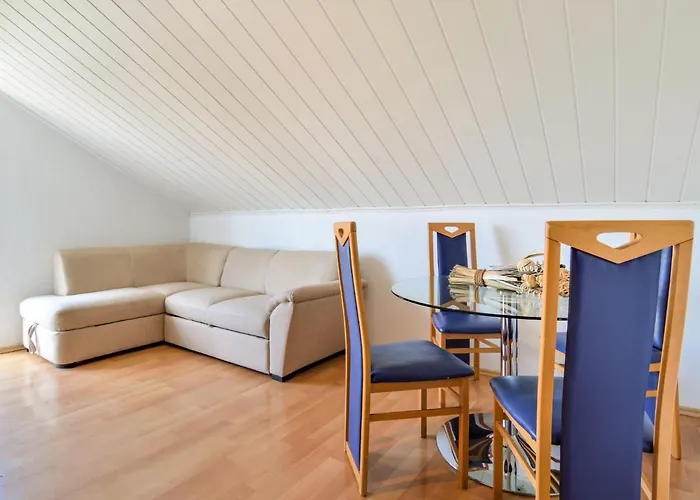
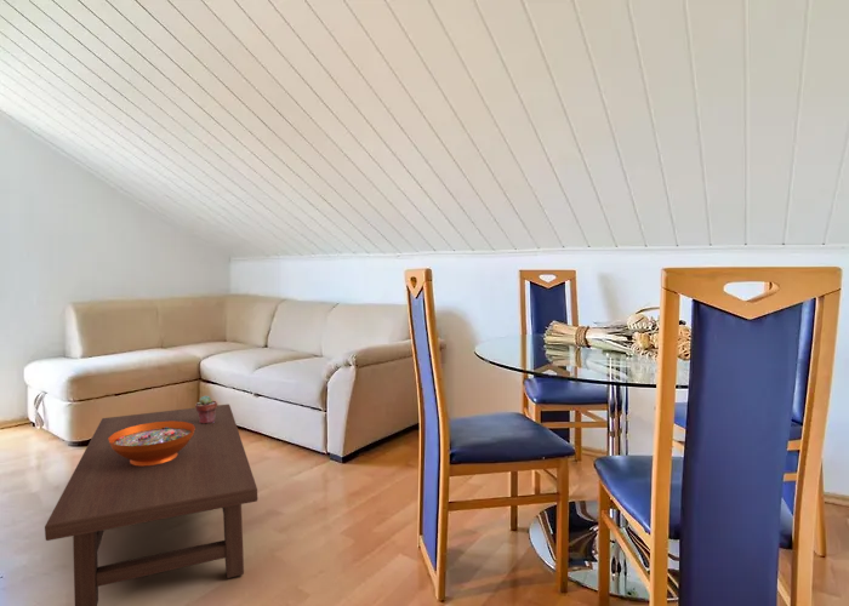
+ potted succulent [194,394,218,423]
+ coffee table [44,402,258,606]
+ decorative bowl [108,421,195,465]
